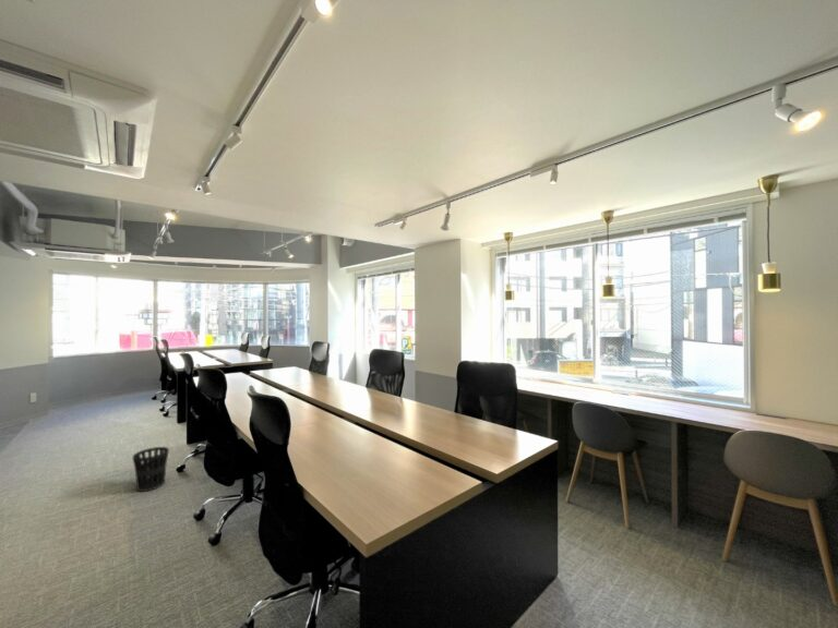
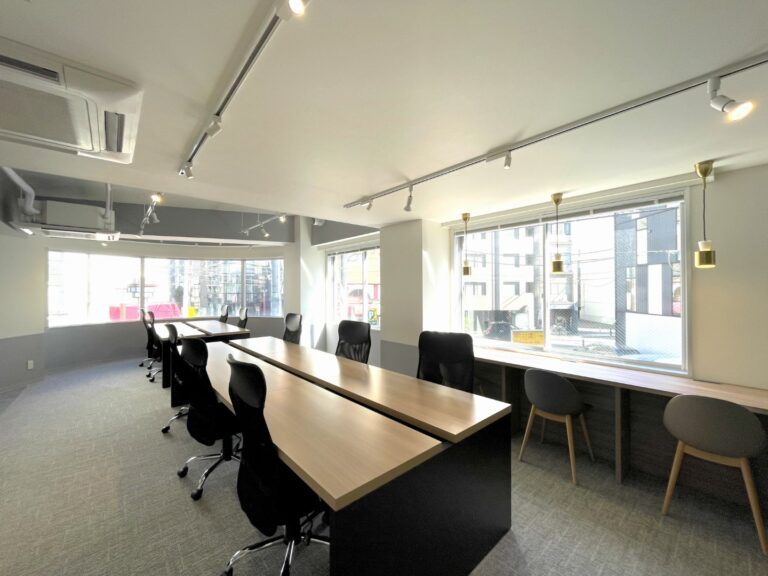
- wastebasket [132,446,170,493]
